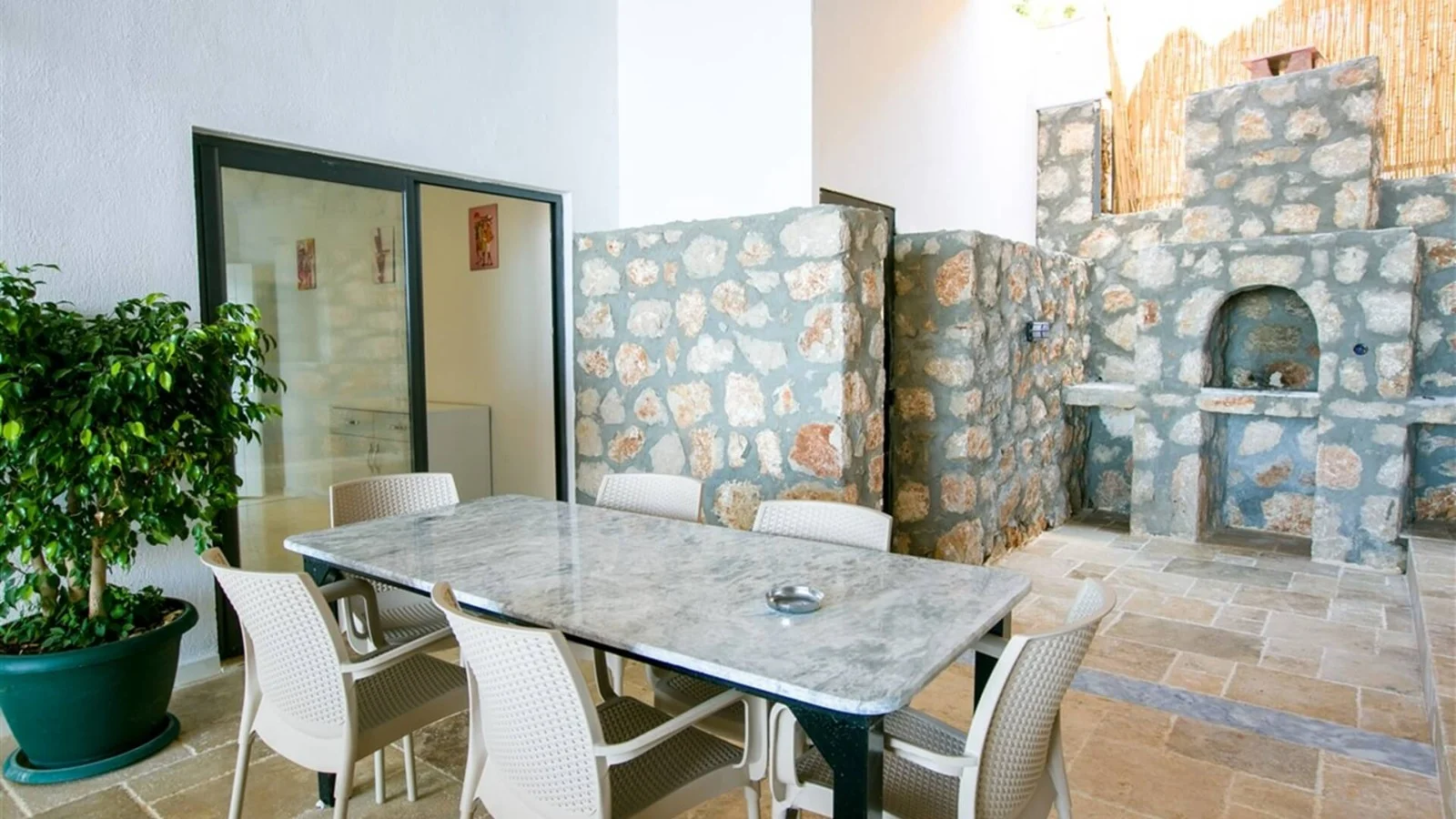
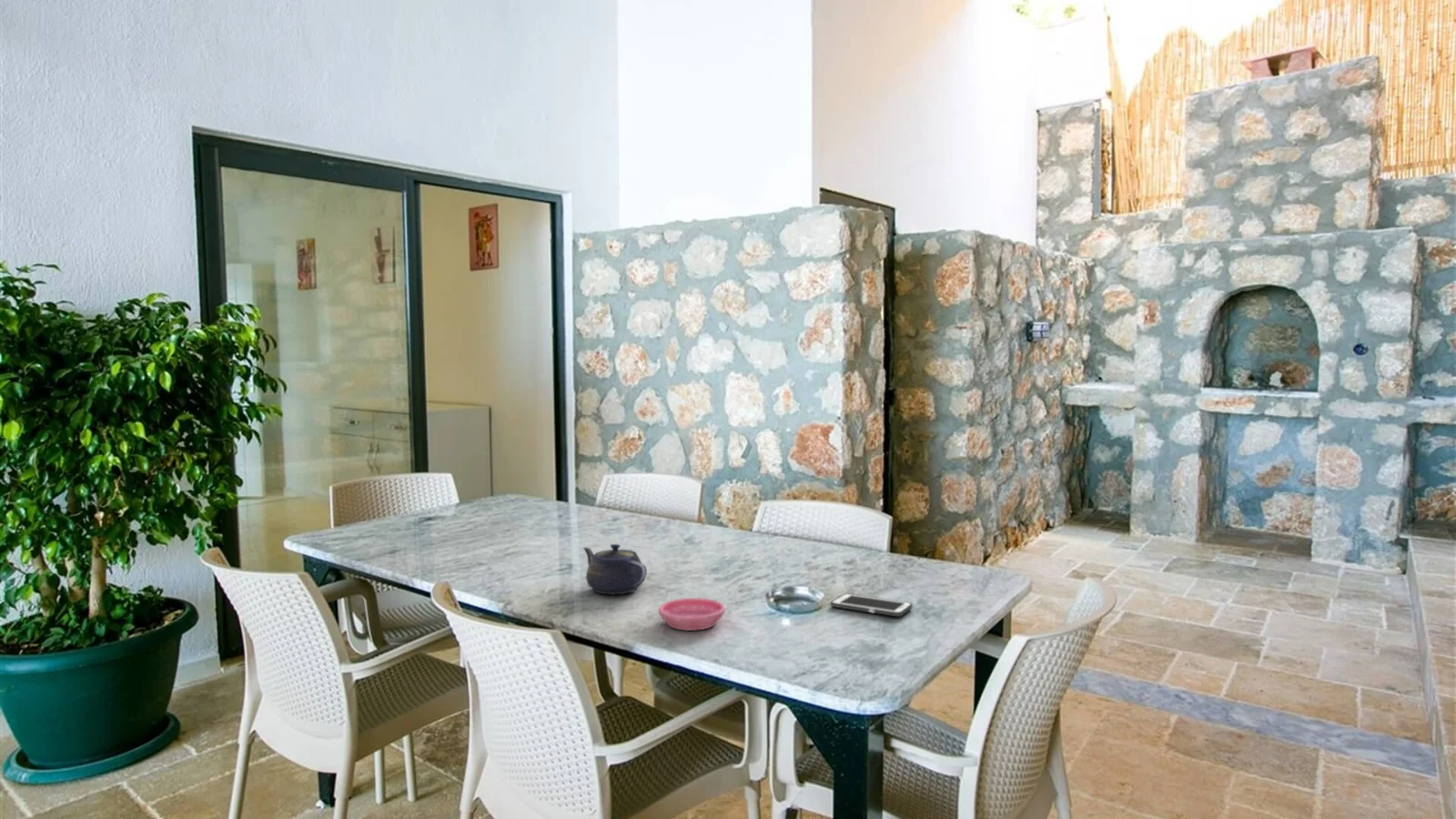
+ teapot [582,543,648,595]
+ cell phone [830,592,914,617]
+ saucer [658,597,726,632]
